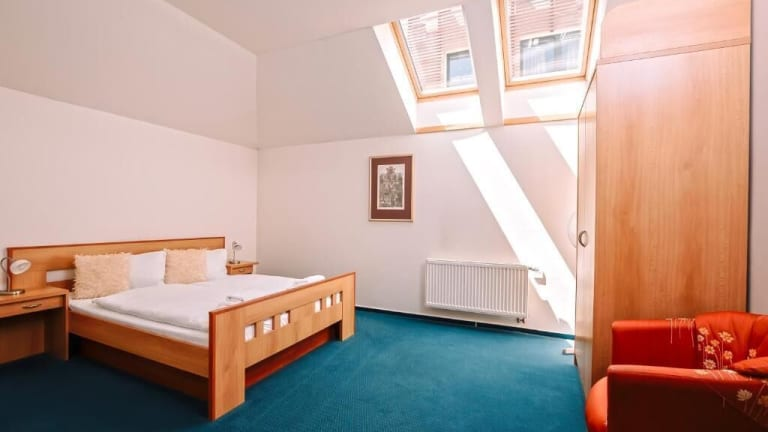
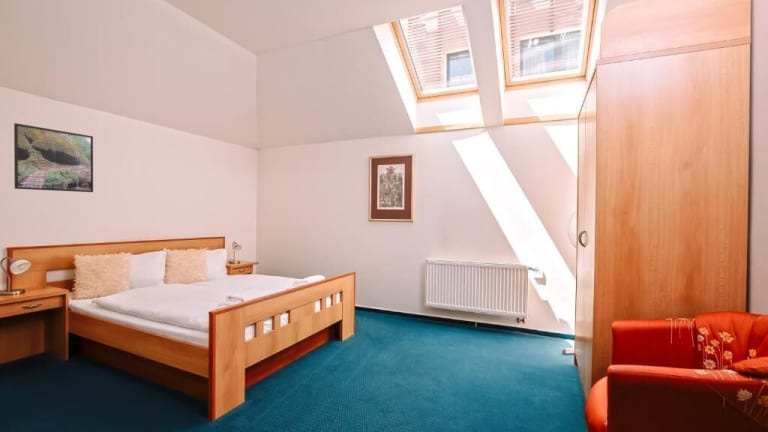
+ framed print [13,122,94,193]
